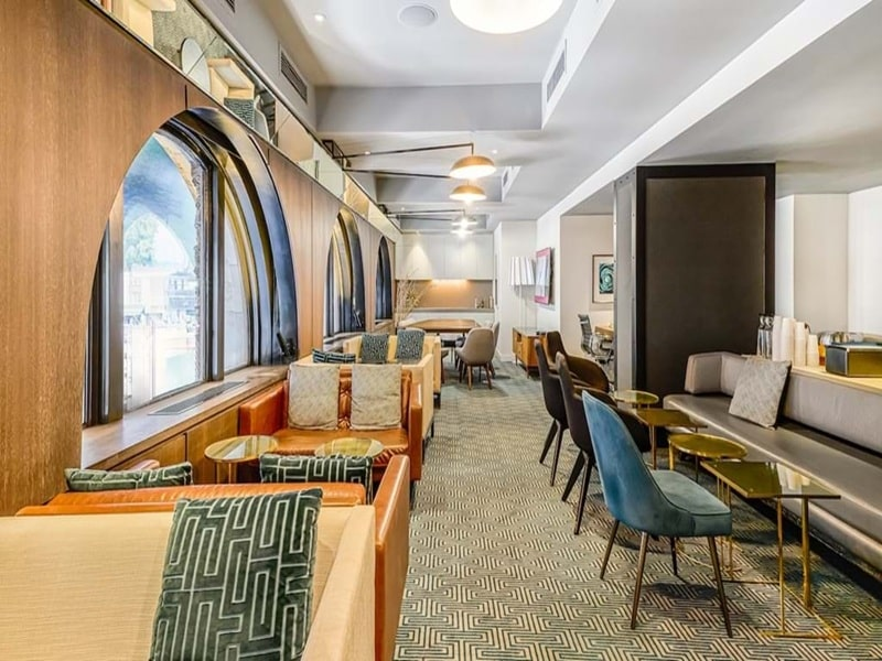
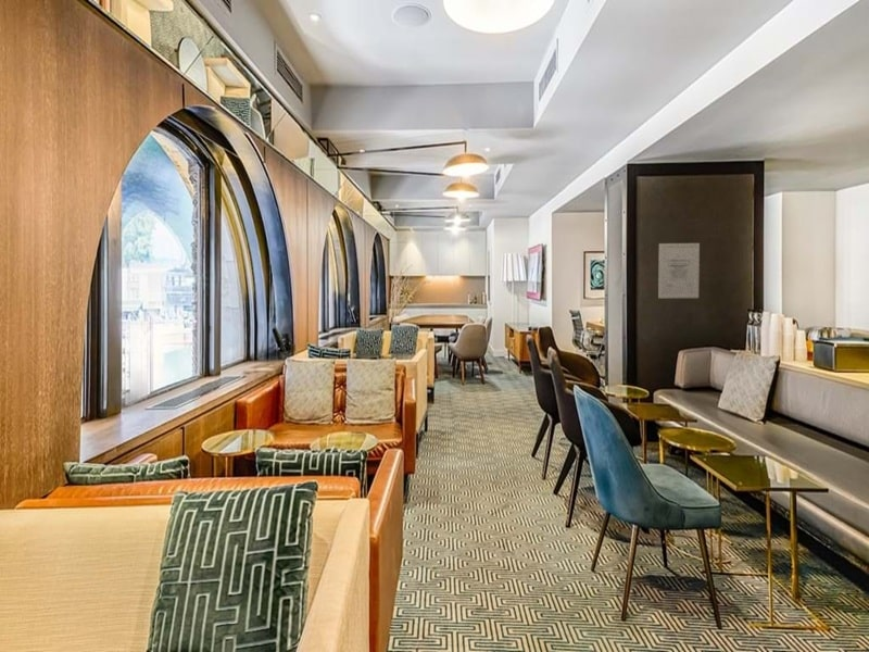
+ wall art [657,242,701,299]
